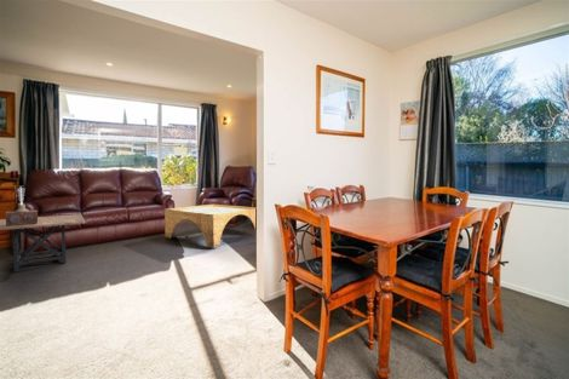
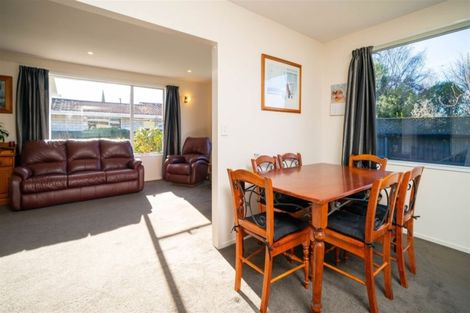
- side table [0,213,87,271]
- table lamp [5,186,39,226]
- coffee table [163,203,257,249]
